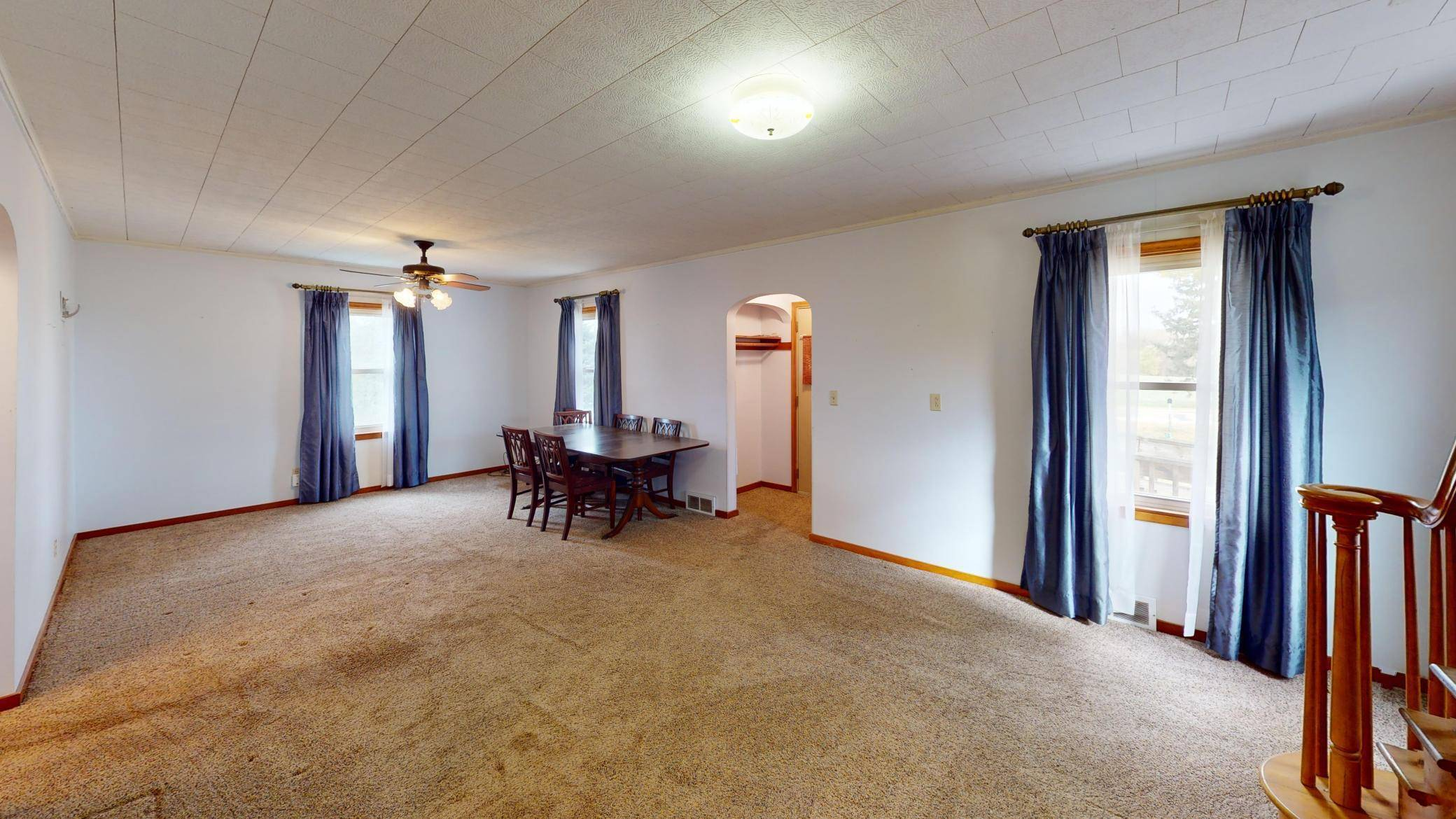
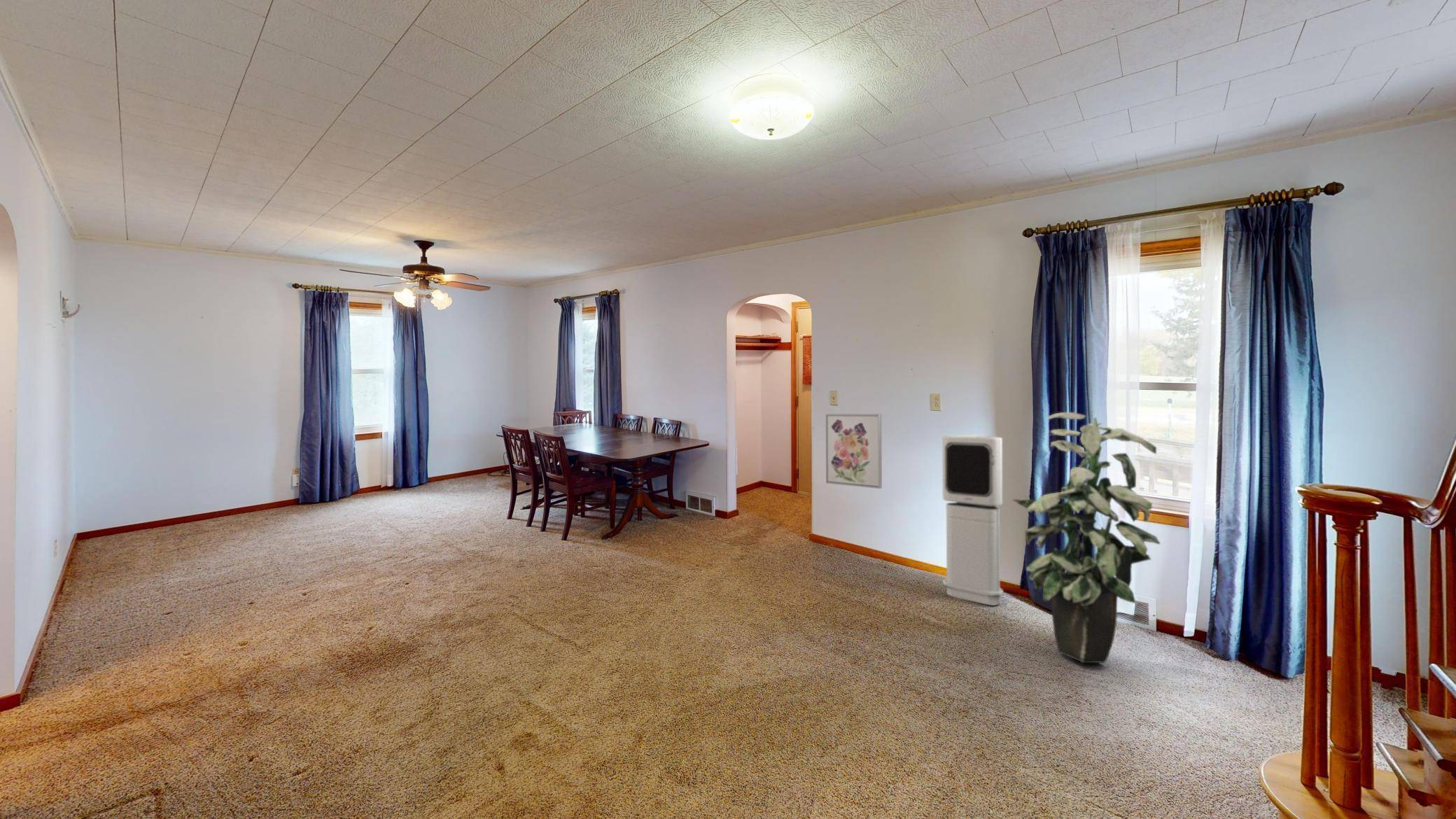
+ indoor plant [1012,412,1161,664]
+ wall art [825,413,883,489]
+ air purifier [942,434,1004,606]
